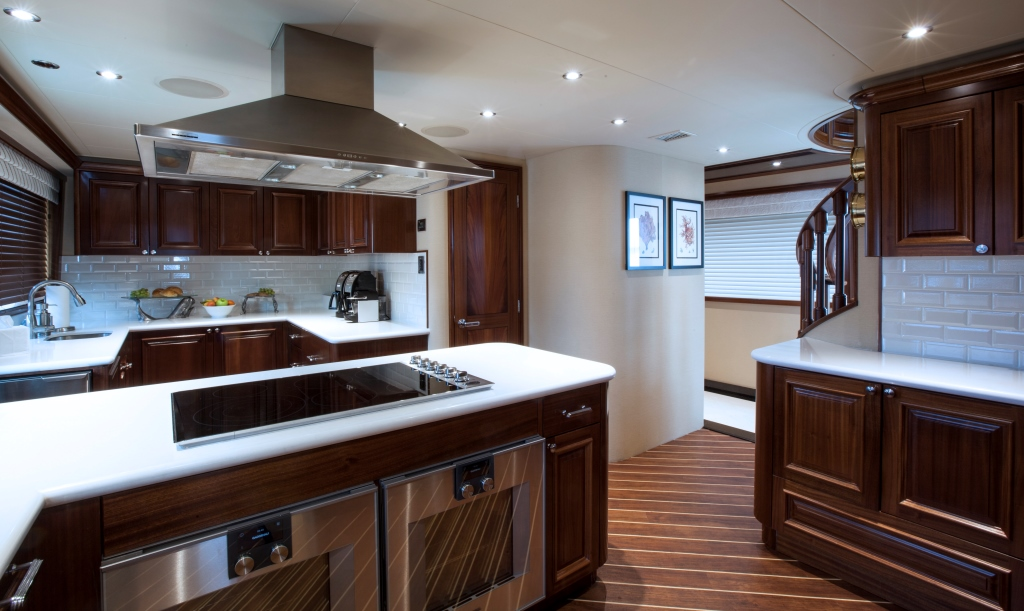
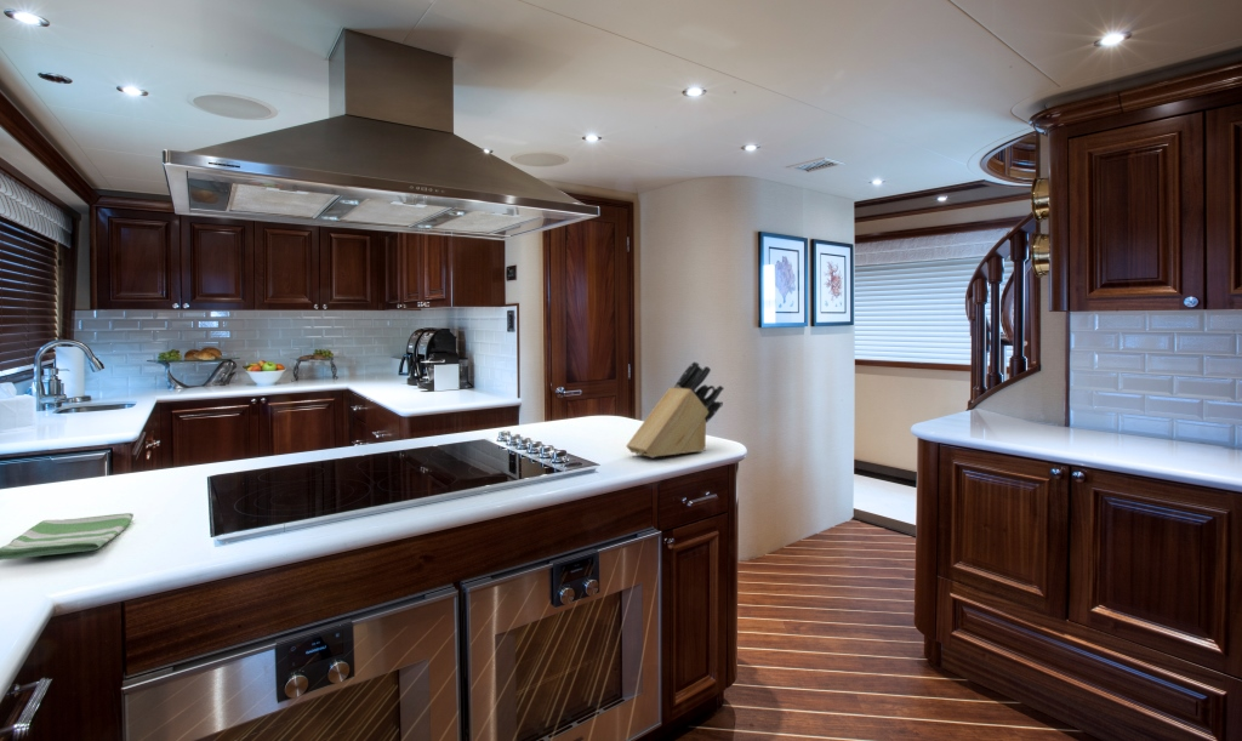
+ knife block [625,360,725,458]
+ dish towel [0,512,135,562]
